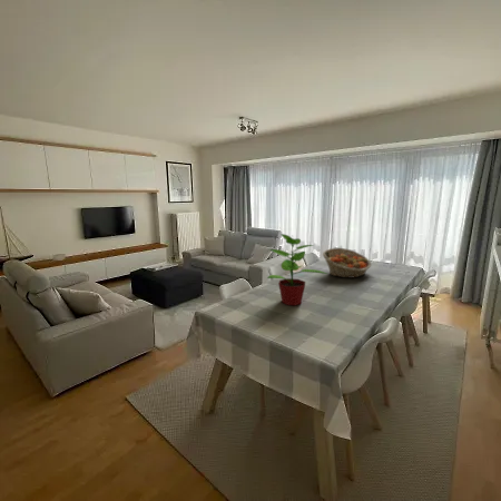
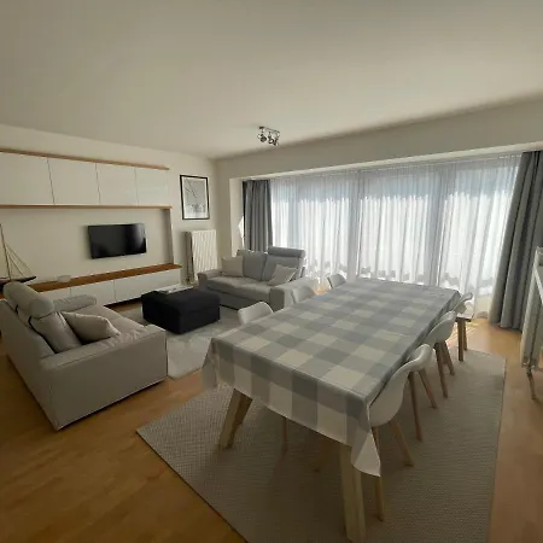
- potted plant [266,233,327,306]
- fruit basket [322,247,372,279]
